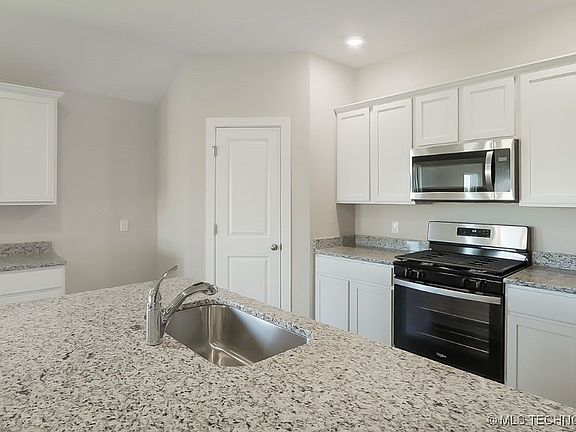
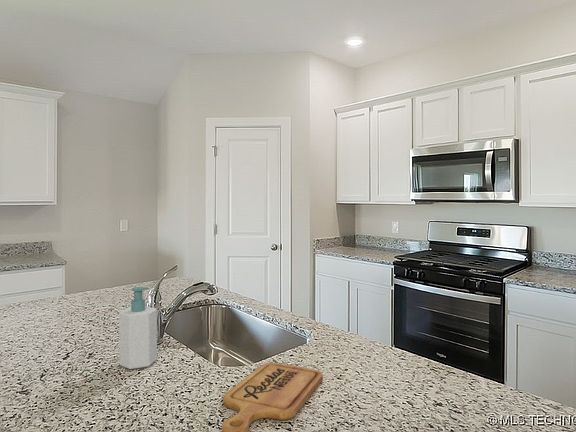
+ soap bottle [118,286,158,370]
+ cutting board [221,362,324,432]
